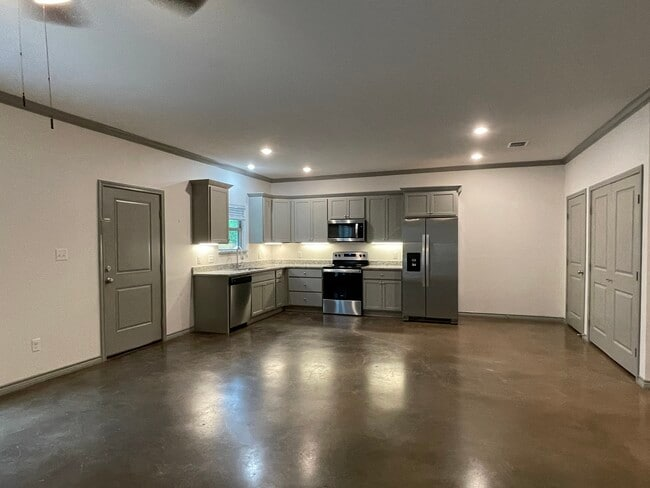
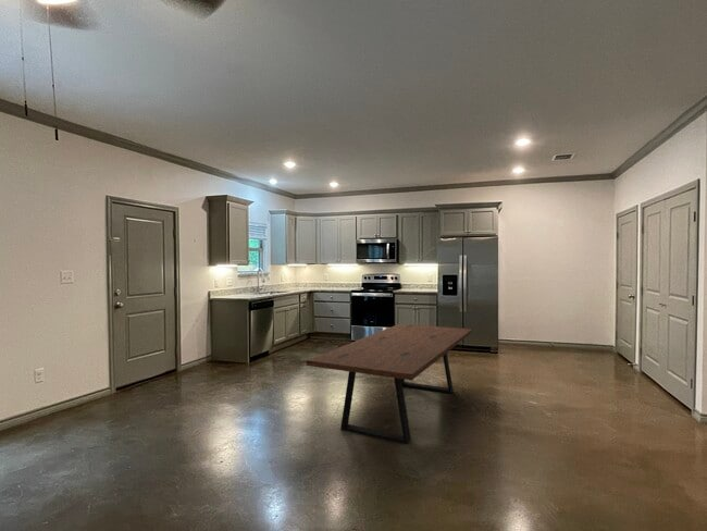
+ dining table [306,323,473,445]
